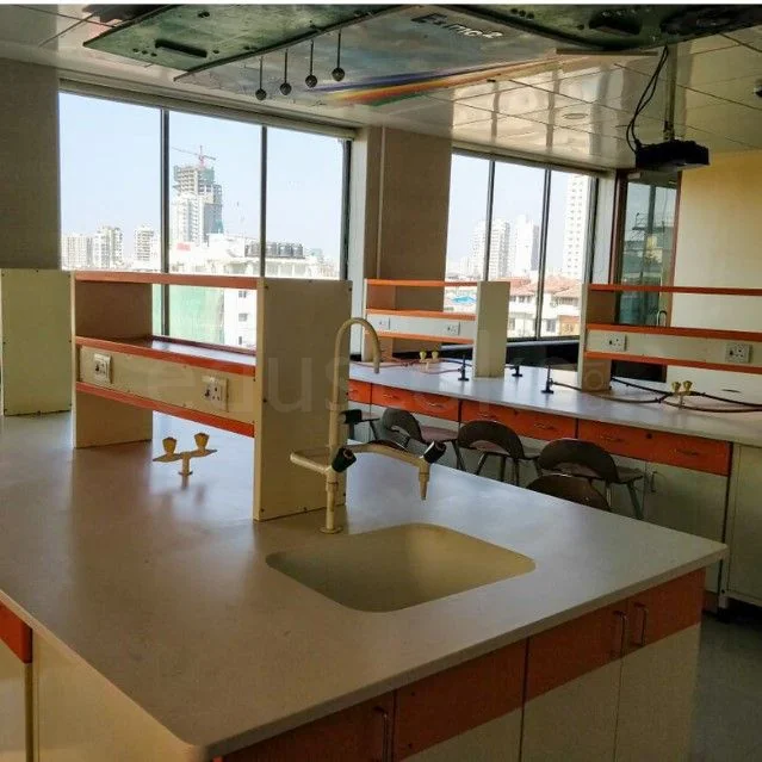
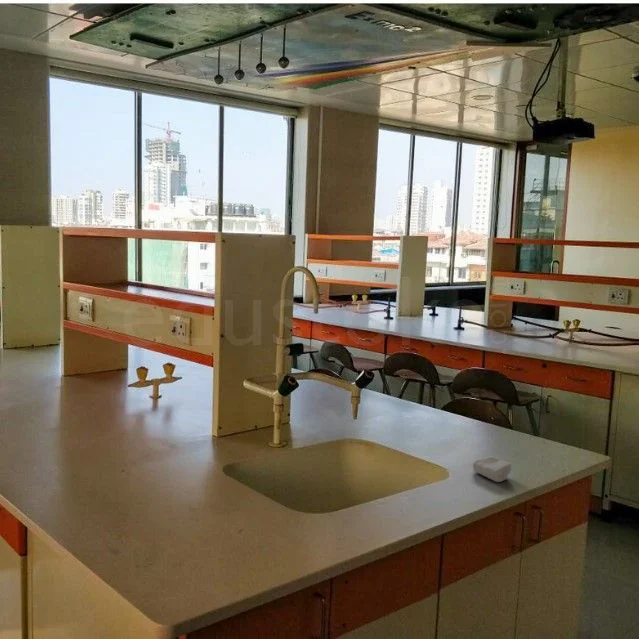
+ soap bar [472,455,512,483]
